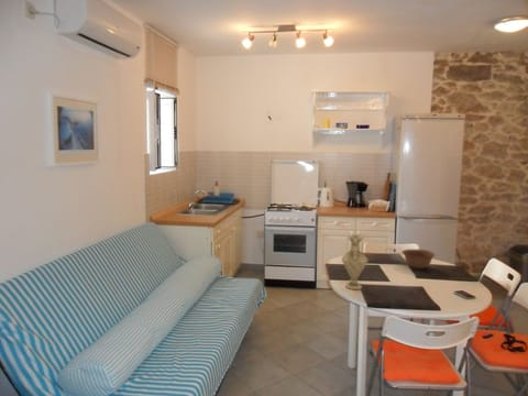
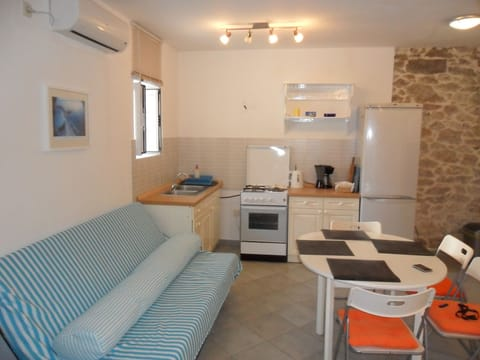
- vase [341,234,370,290]
- bowl [400,249,437,271]
